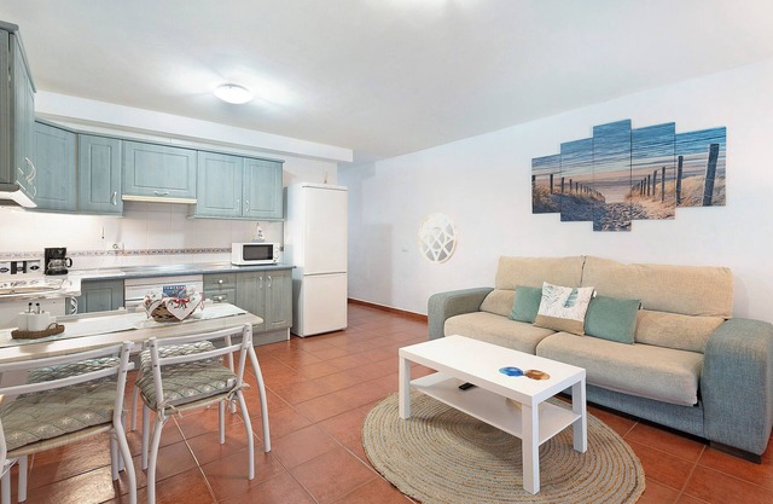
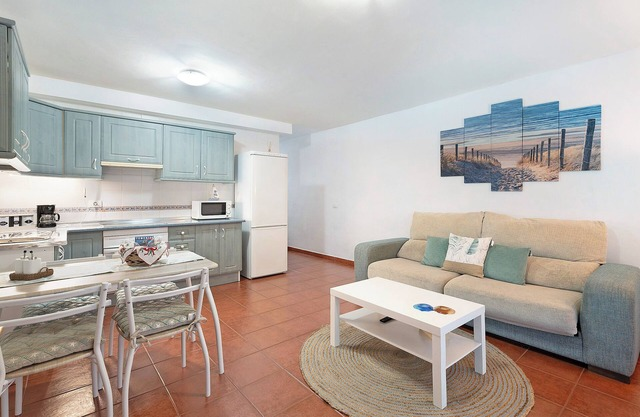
- home mirror [417,212,459,265]
